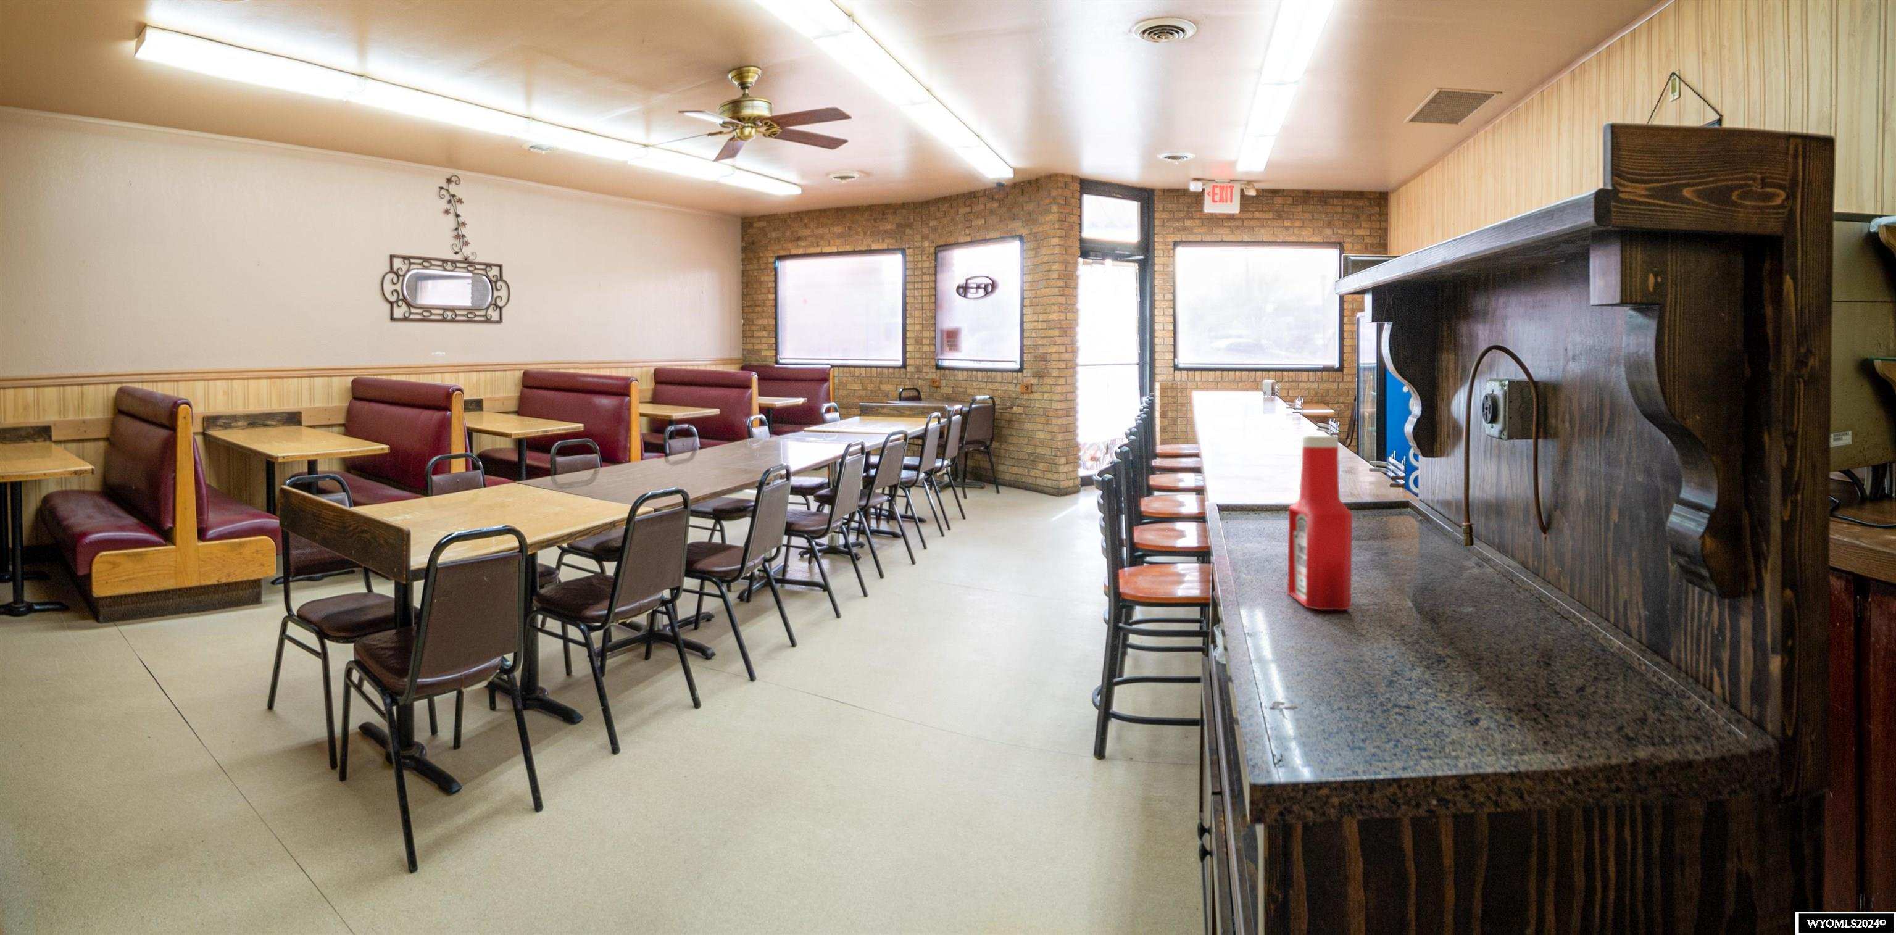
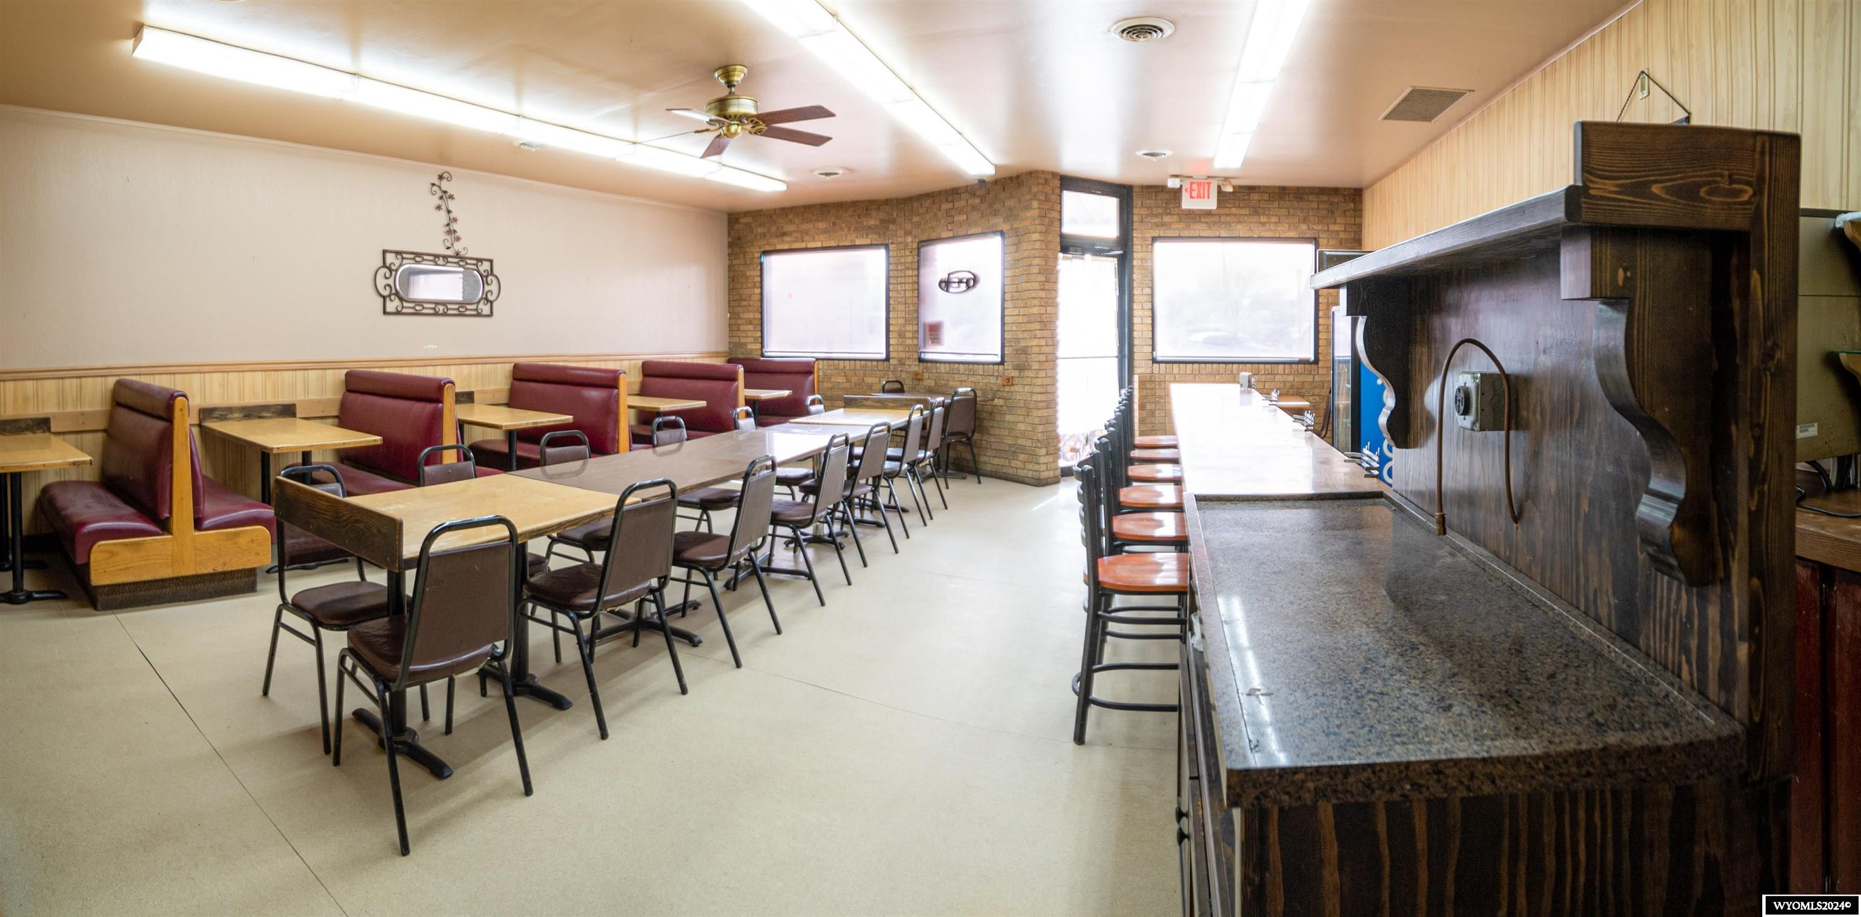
- soap bottle [1287,435,1353,611]
